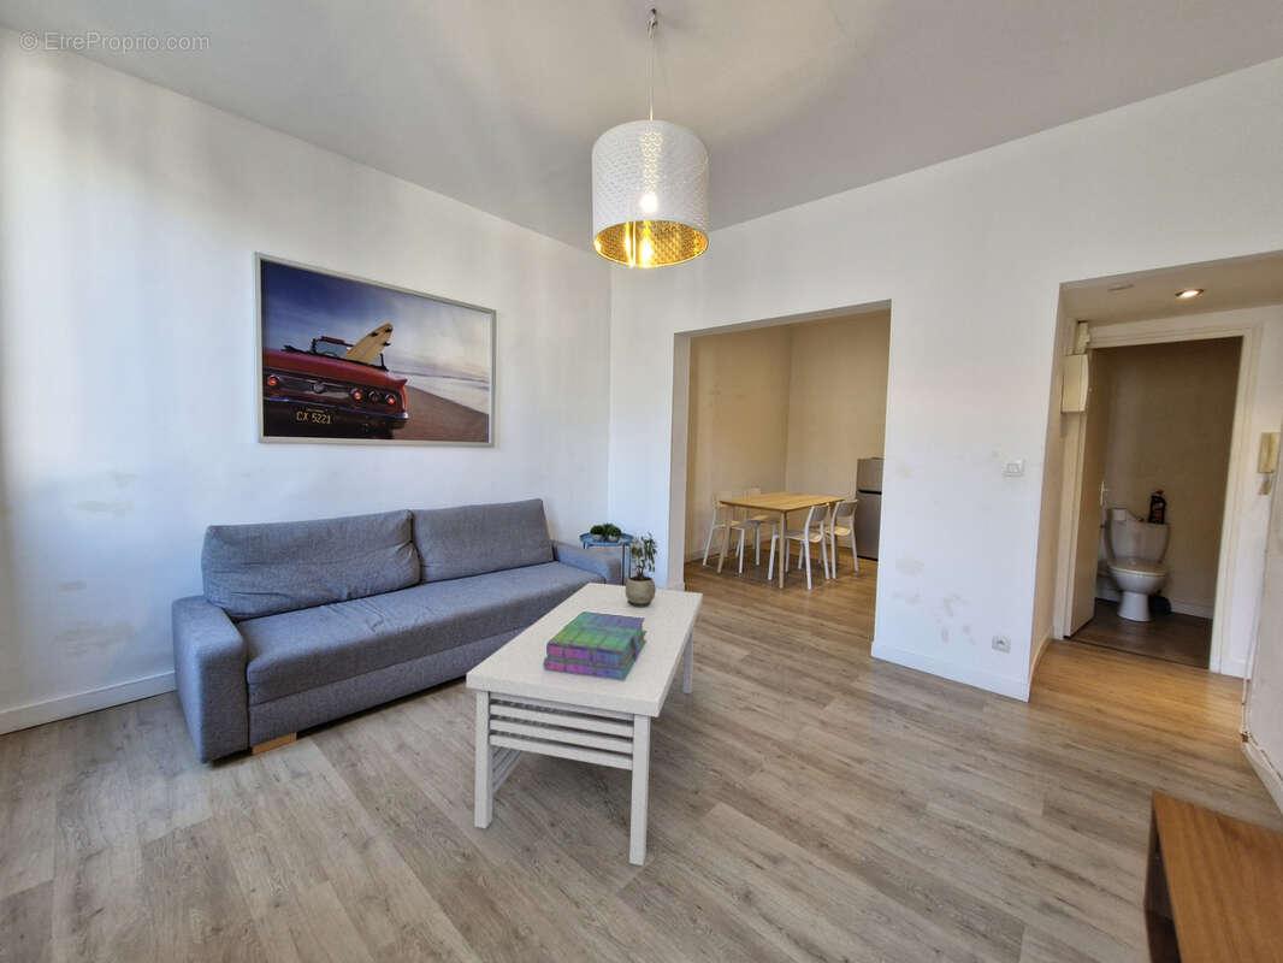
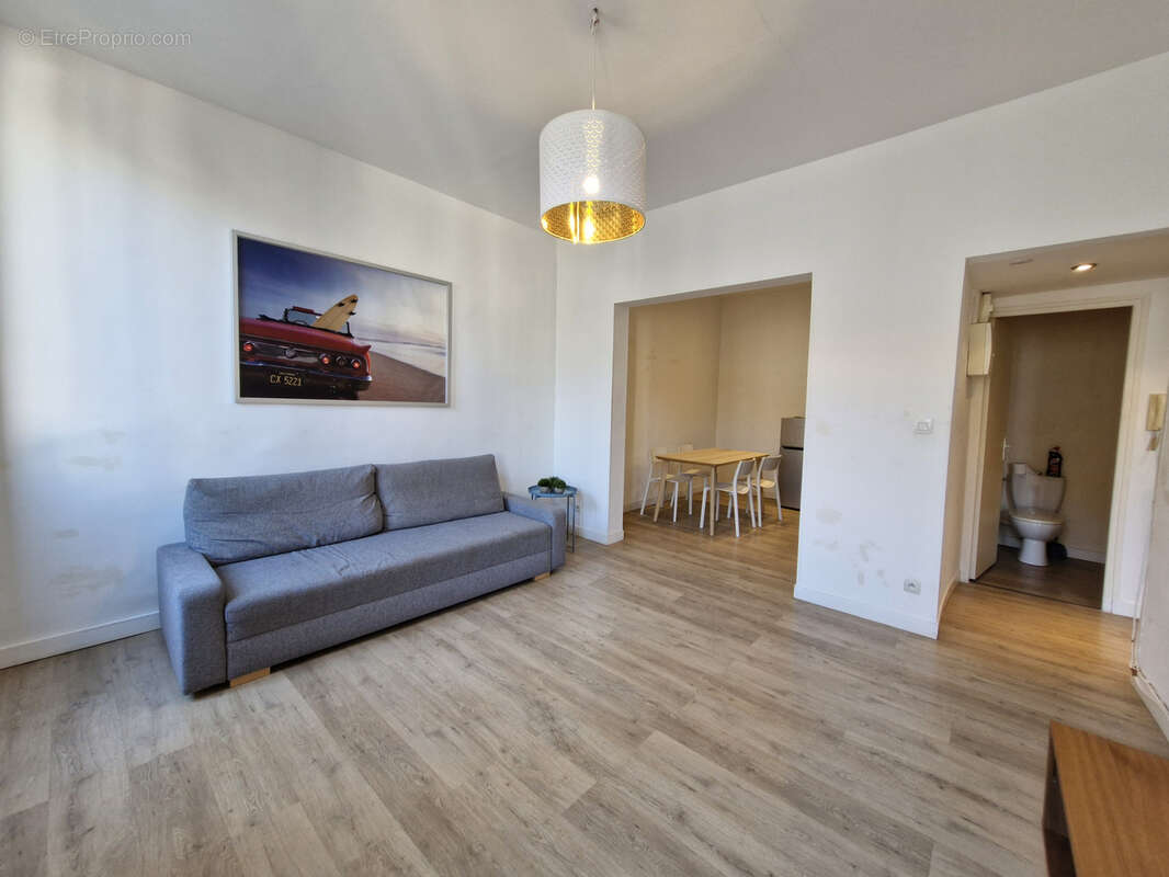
- potted plant [625,531,658,608]
- coffee table [465,581,704,867]
- stack of books [543,612,648,680]
